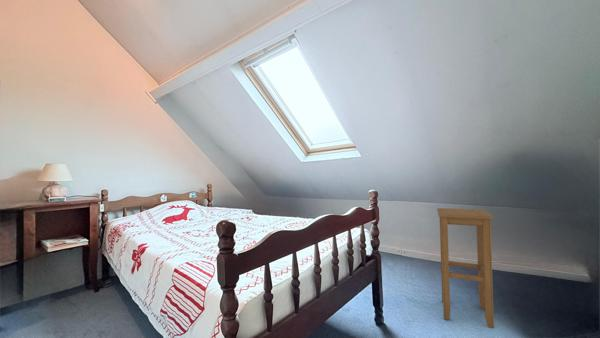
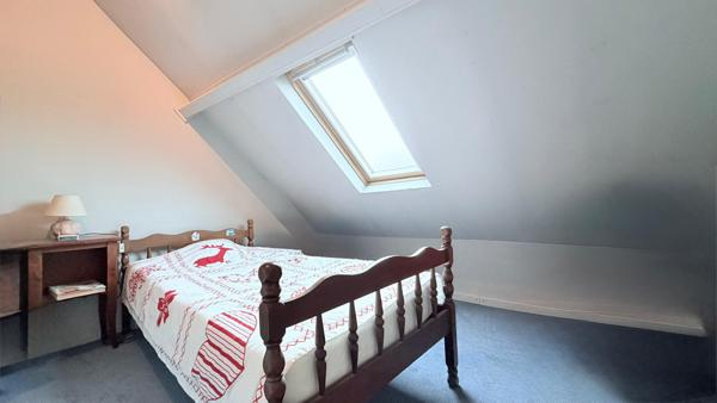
- stool [436,207,495,330]
